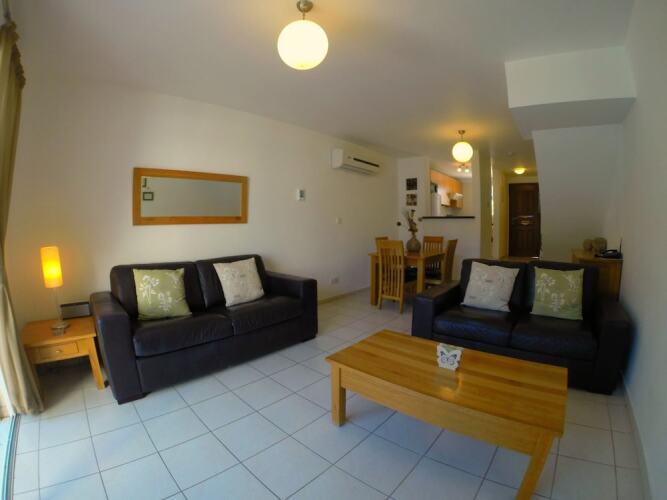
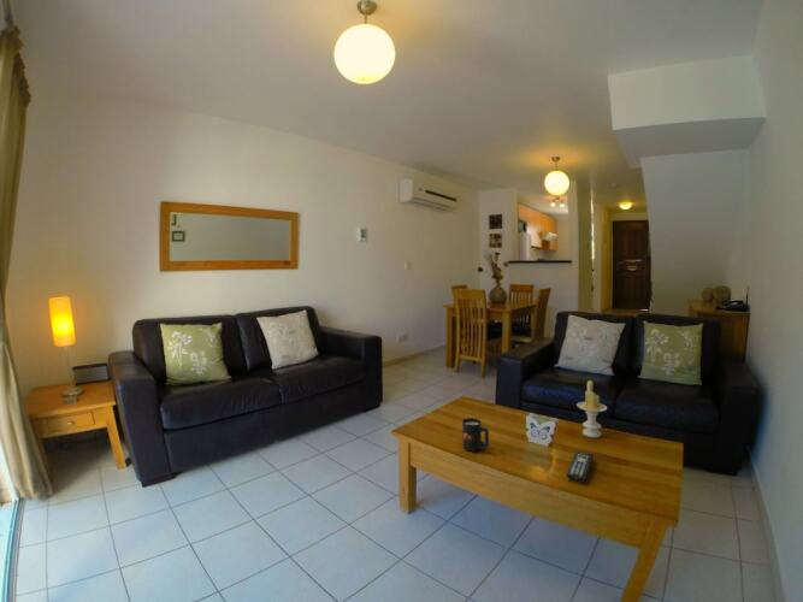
+ mug [461,417,490,453]
+ remote control [566,449,595,483]
+ candle [575,379,608,438]
